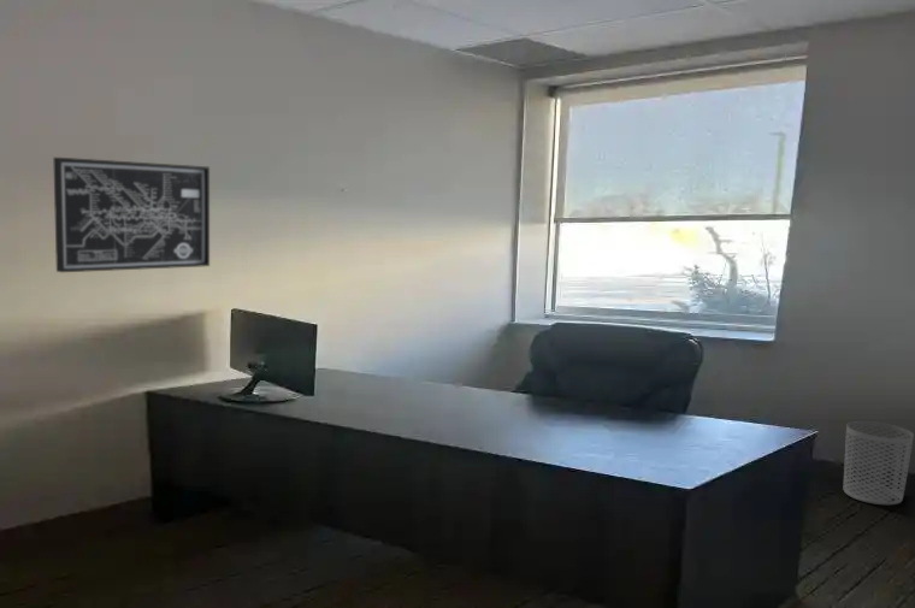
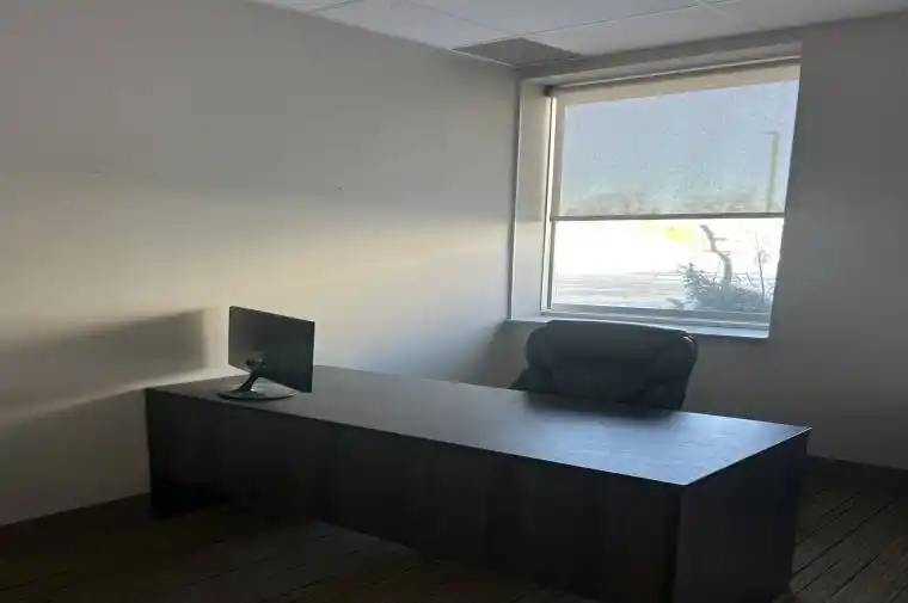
- waste bin [843,420,915,506]
- wall art [52,157,211,273]
